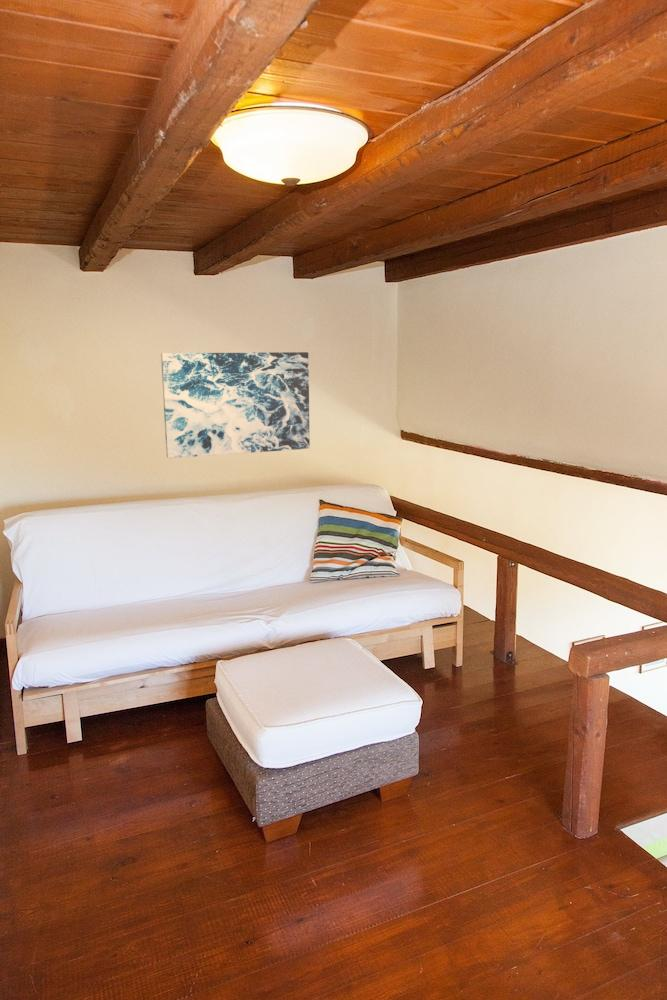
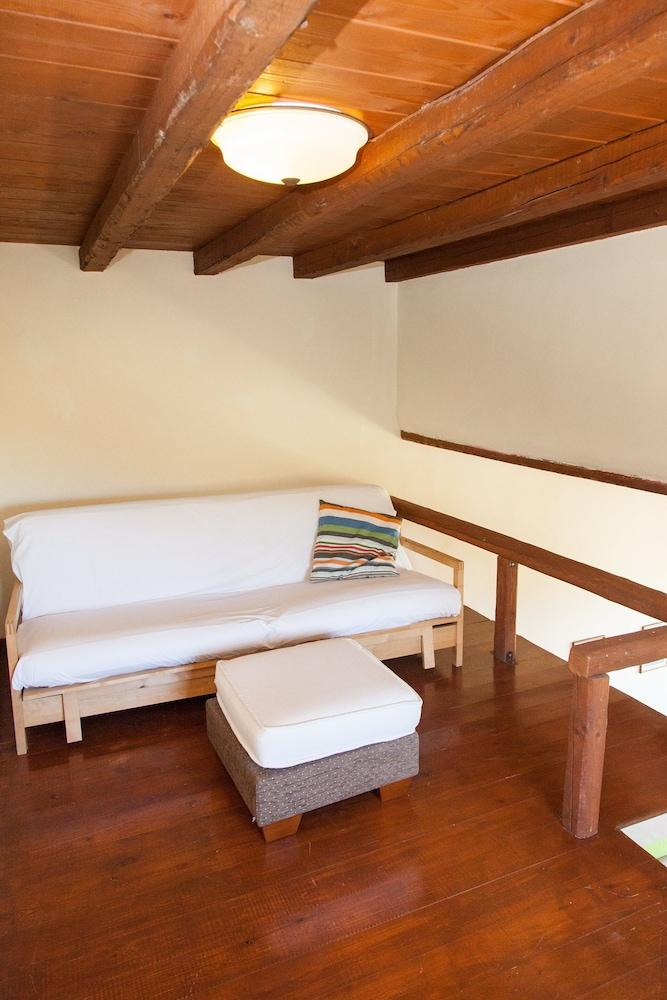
- wall art [160,351,311,459]
